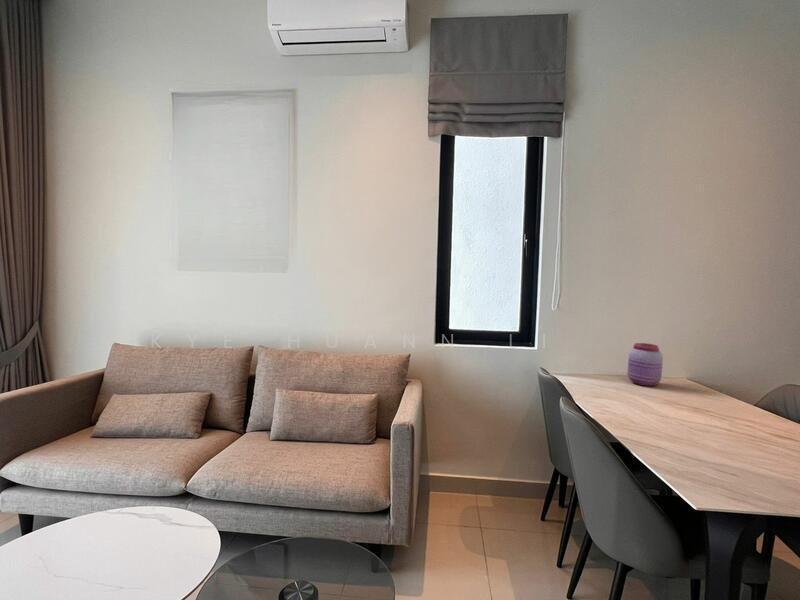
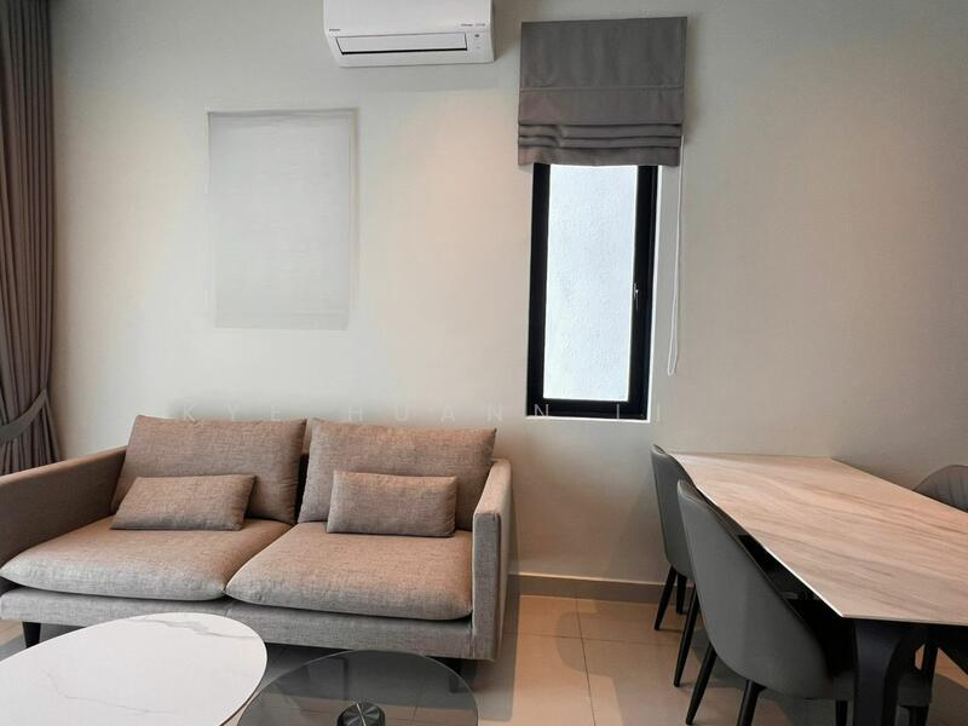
- jar [626,342,664,387]
